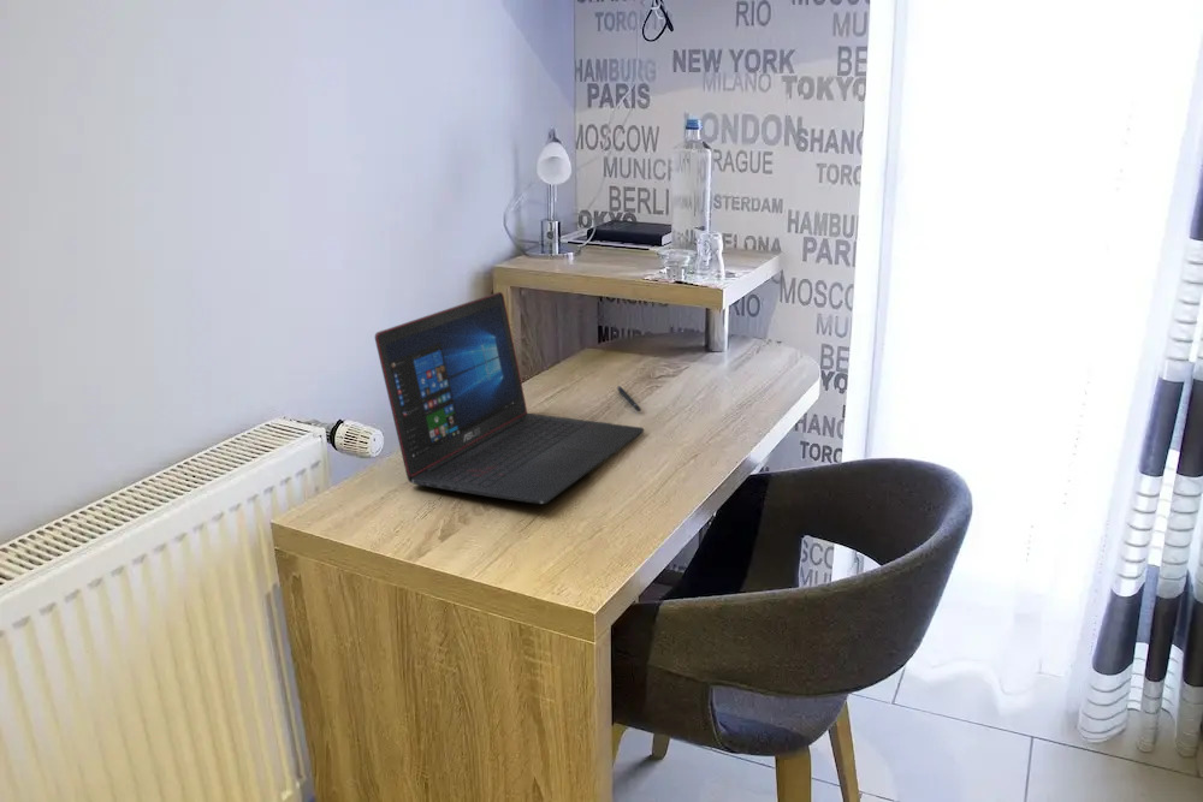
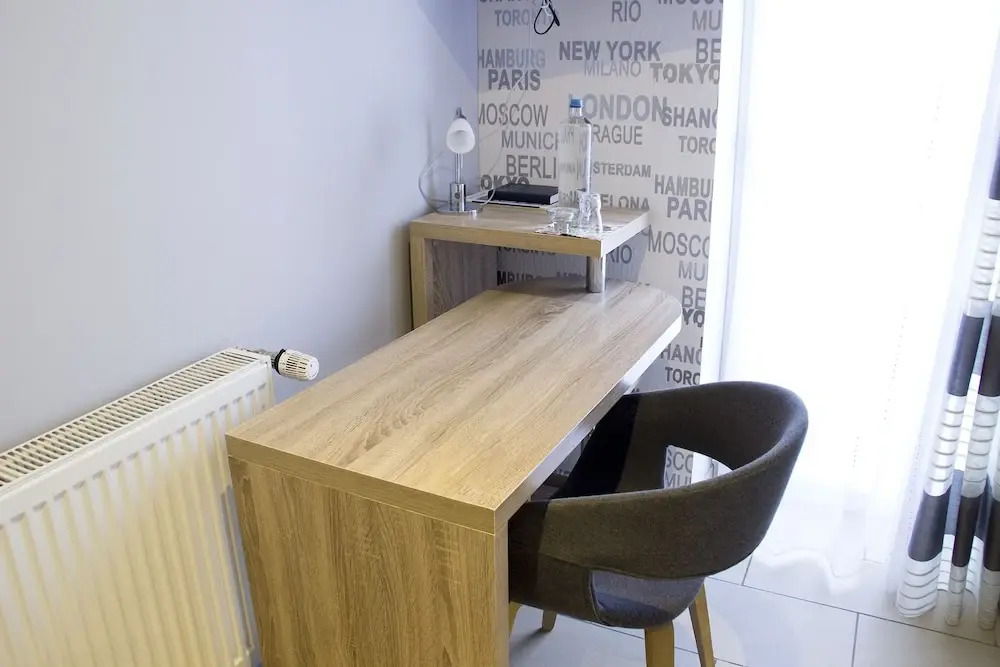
- pen [616,385,641,412]
- laptop [374,291,645,505]
